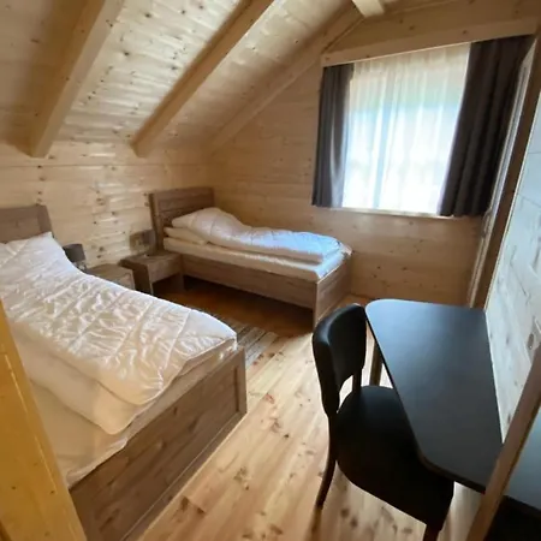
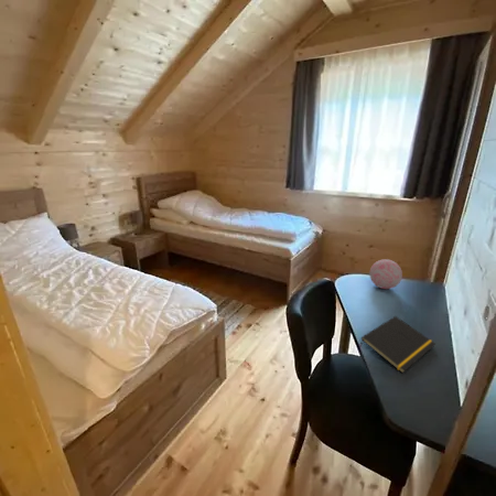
+ decorative orb [368,258,403,290]
+ notepad [358,315,436,374]
